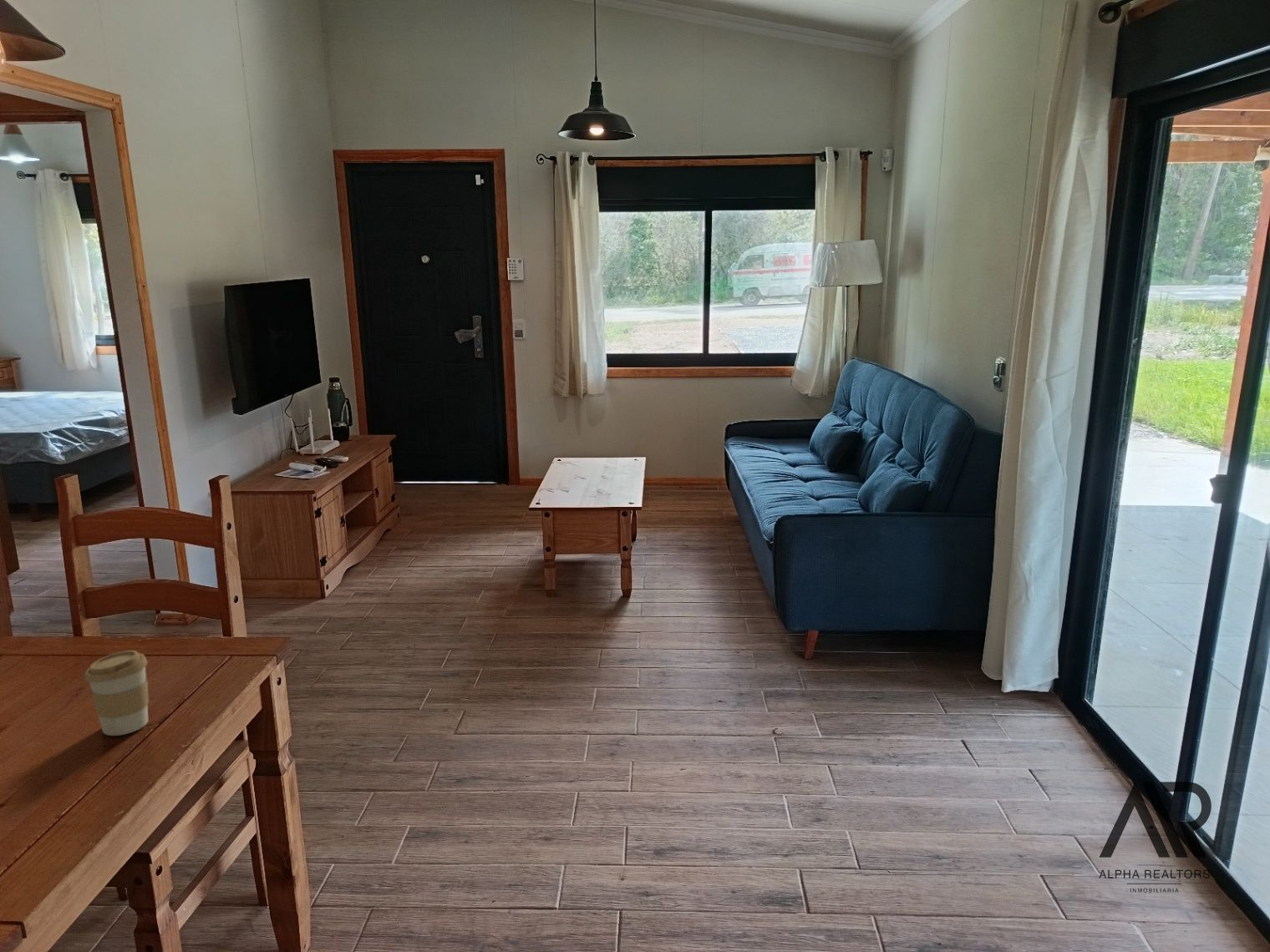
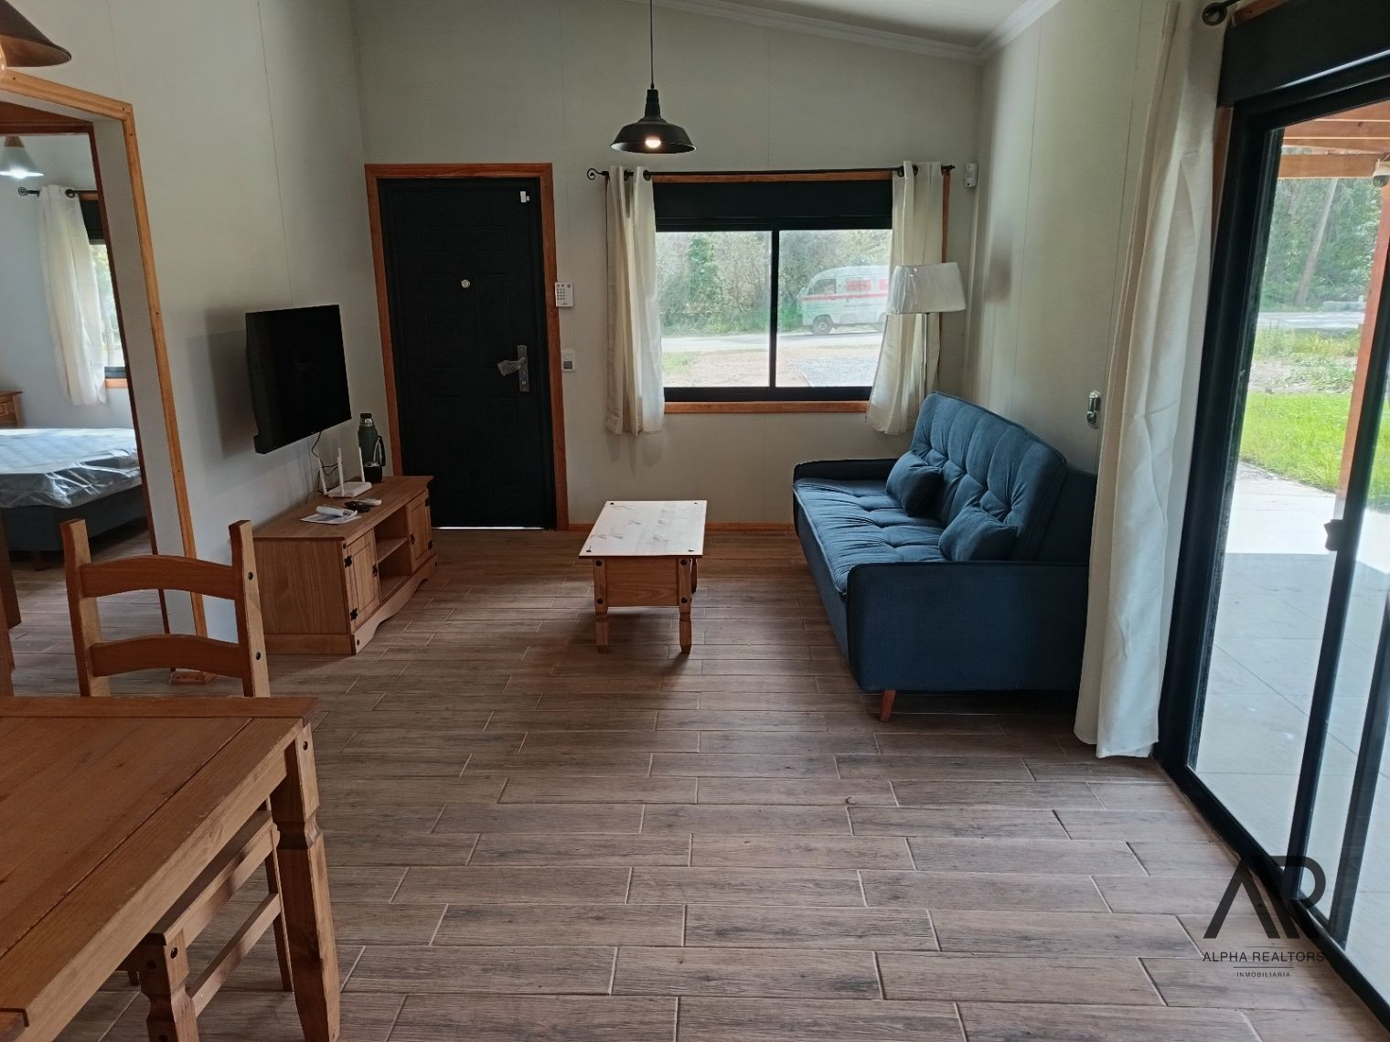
- coffee cup [84,650,150,737]
